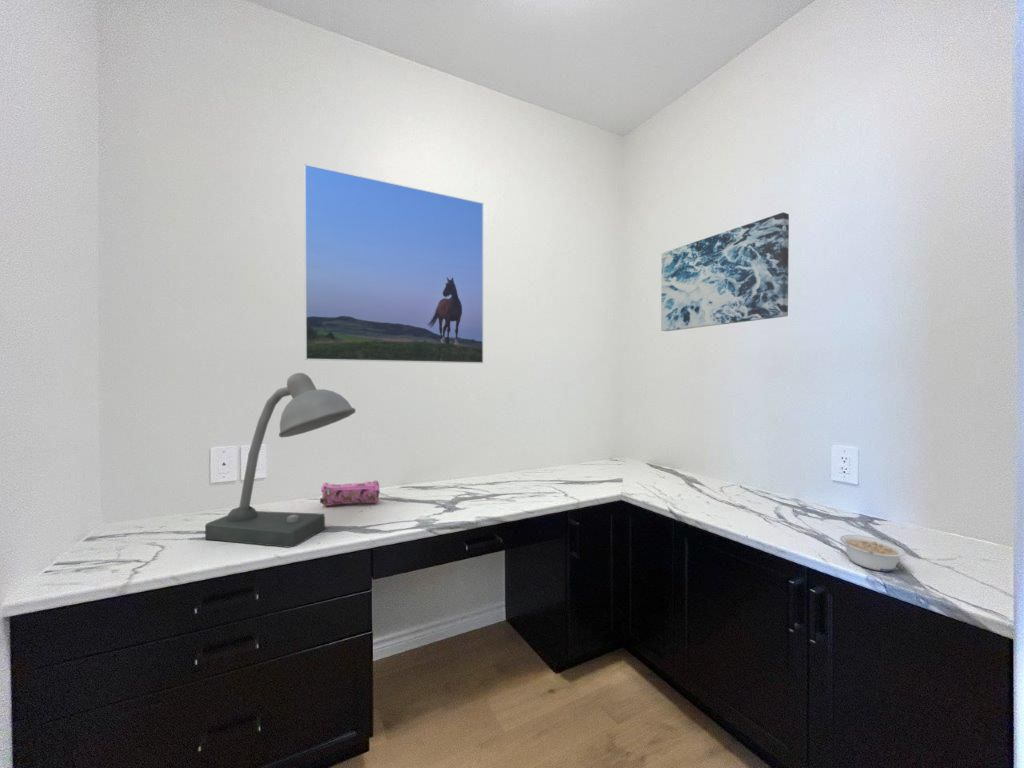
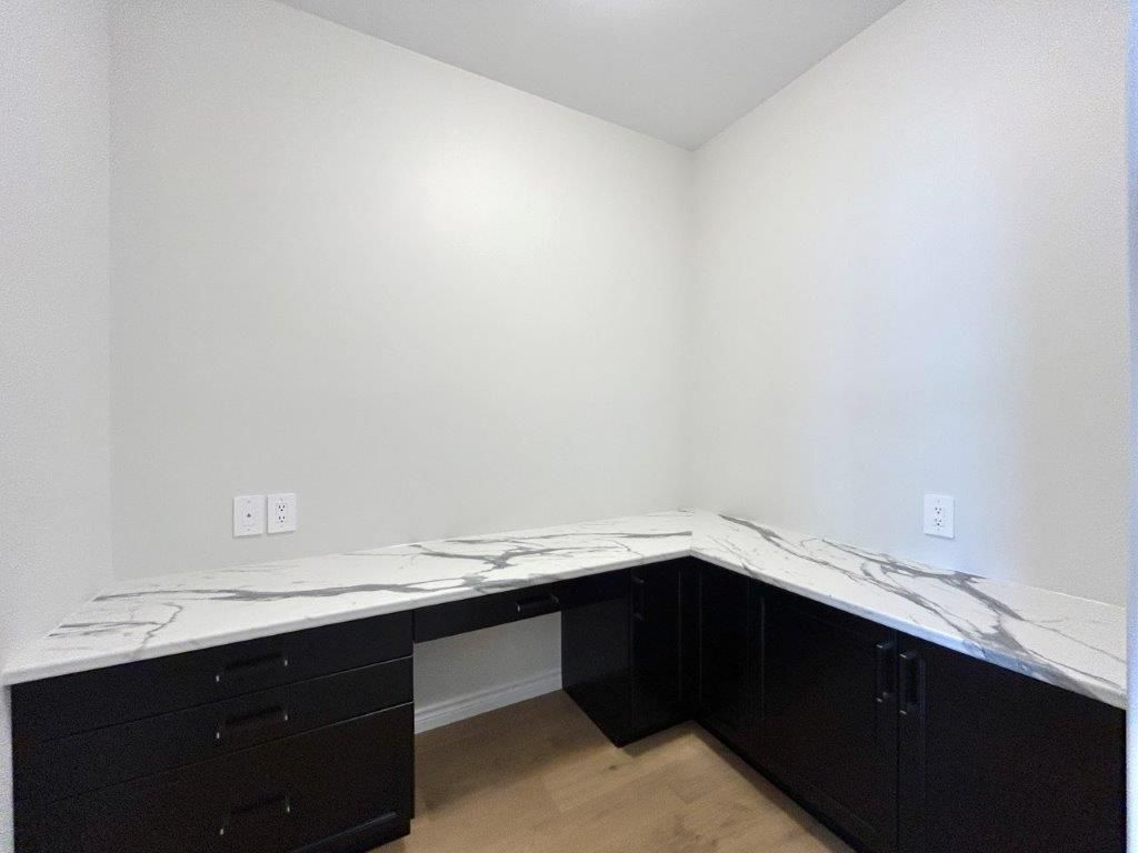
- legume [839,534,906,572]
- wall art [660,211,790,332]
- desk lamp [204,372,357,549]
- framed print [303,163,484,364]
- pencil case [319,479,381,507]
